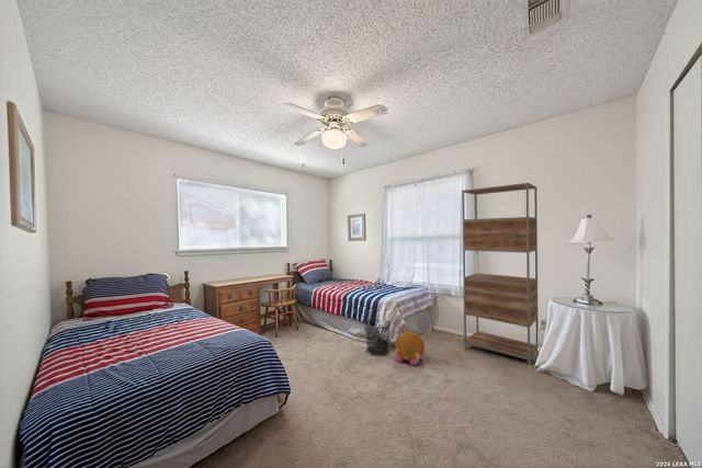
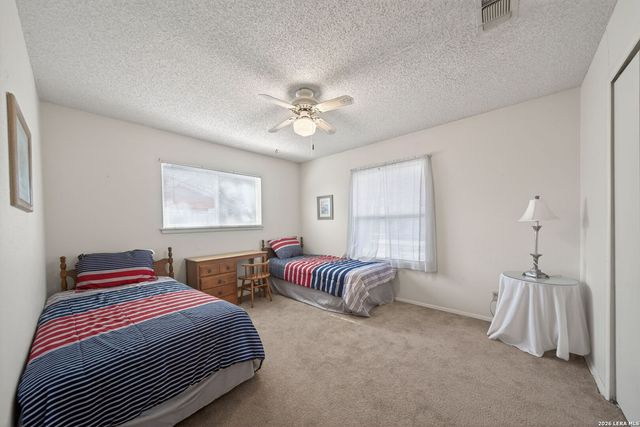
- shelving unit [461,182,540,366]
- waste bin [363,318,392,357]
- plush toy [394,330,426,366]
